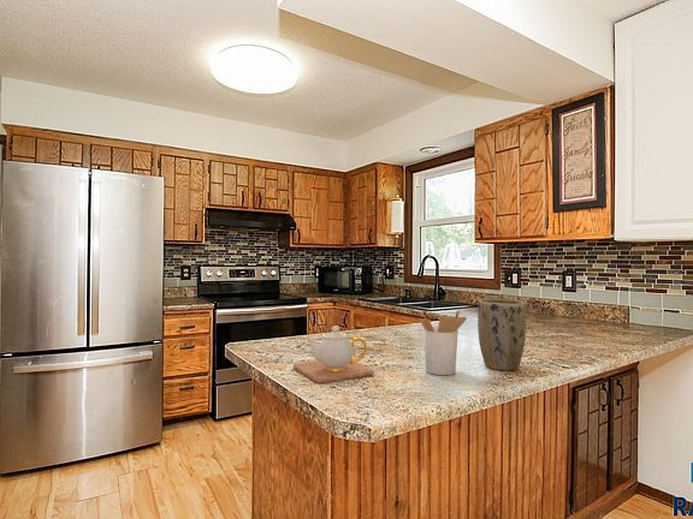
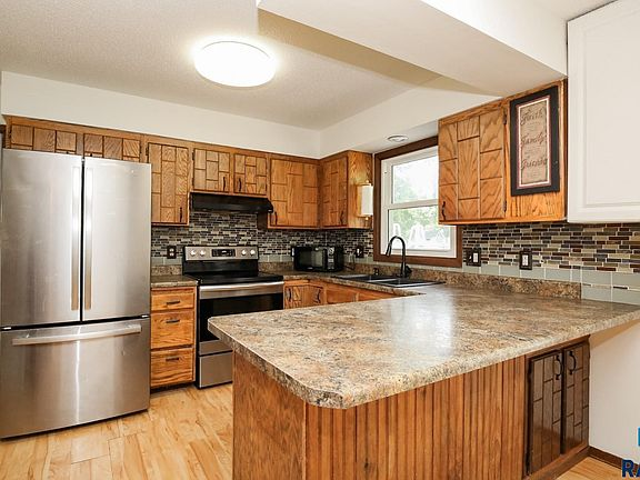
- utensil holder [419,308,468,376]
- teapot [292,324,375,384]
- plant pot [476,298,527,372]
